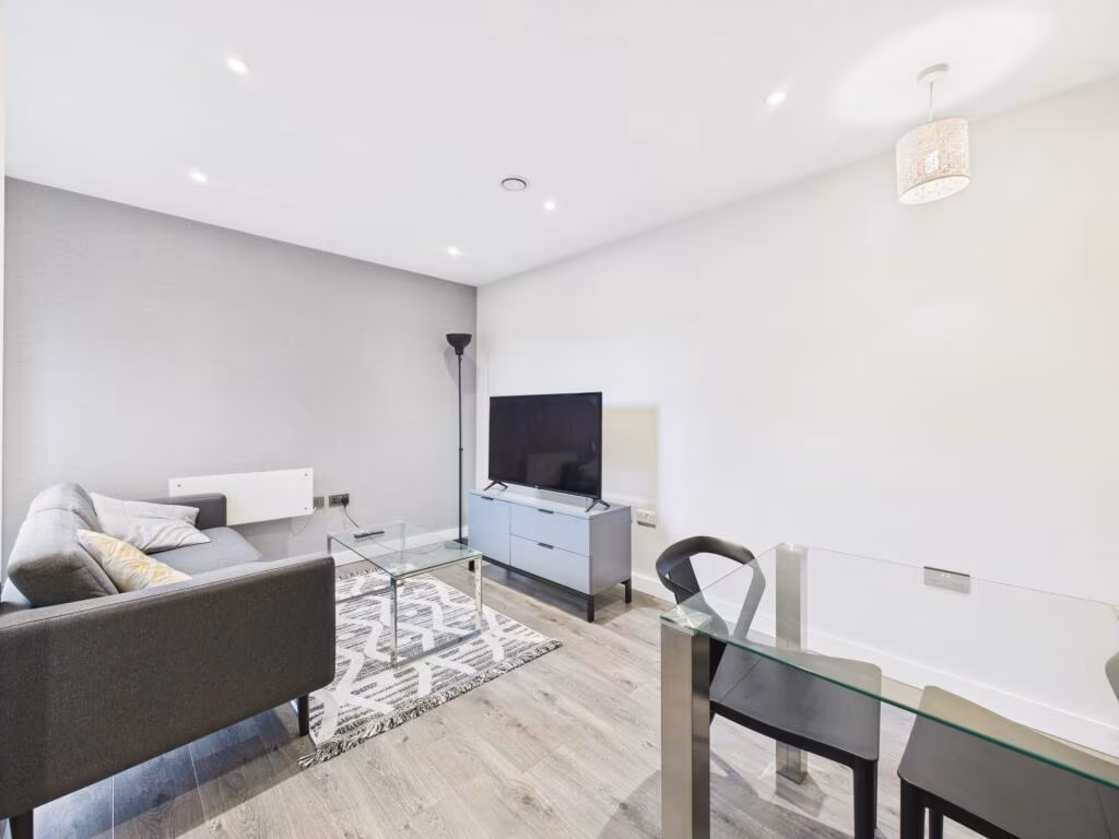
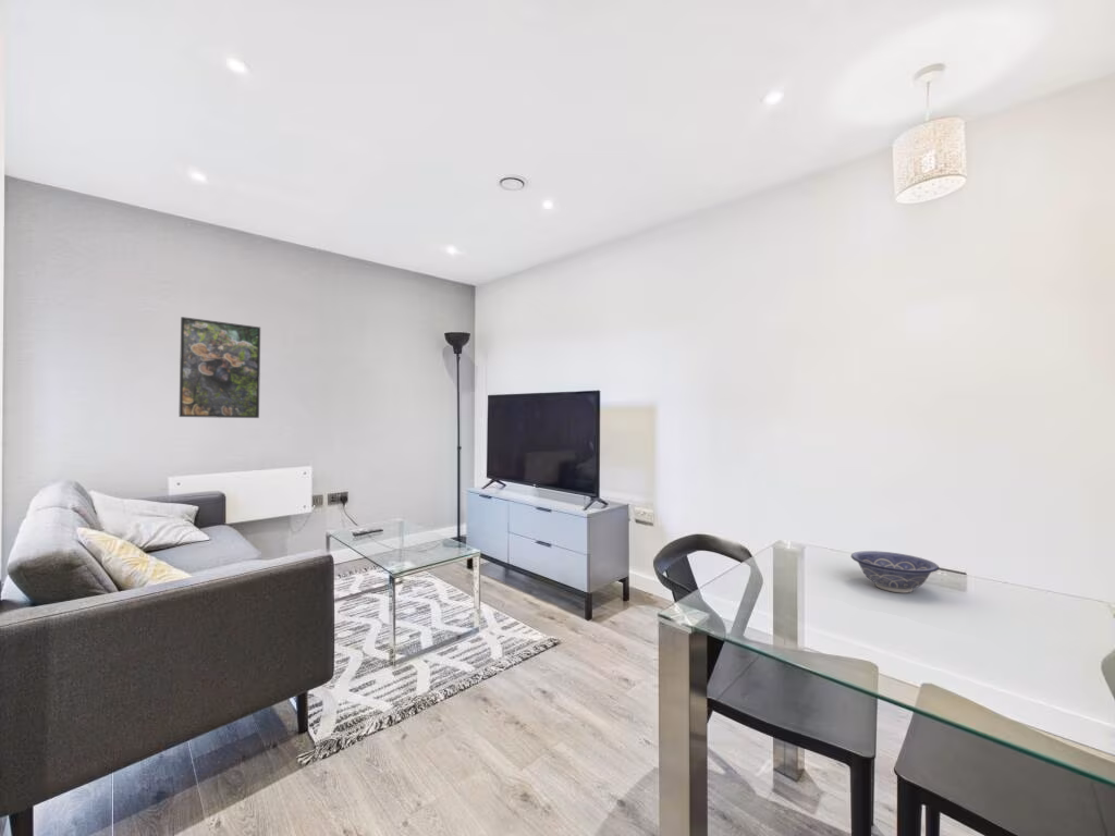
+ decorative bowl [850,550,940,594]
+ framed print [177,316,261,419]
